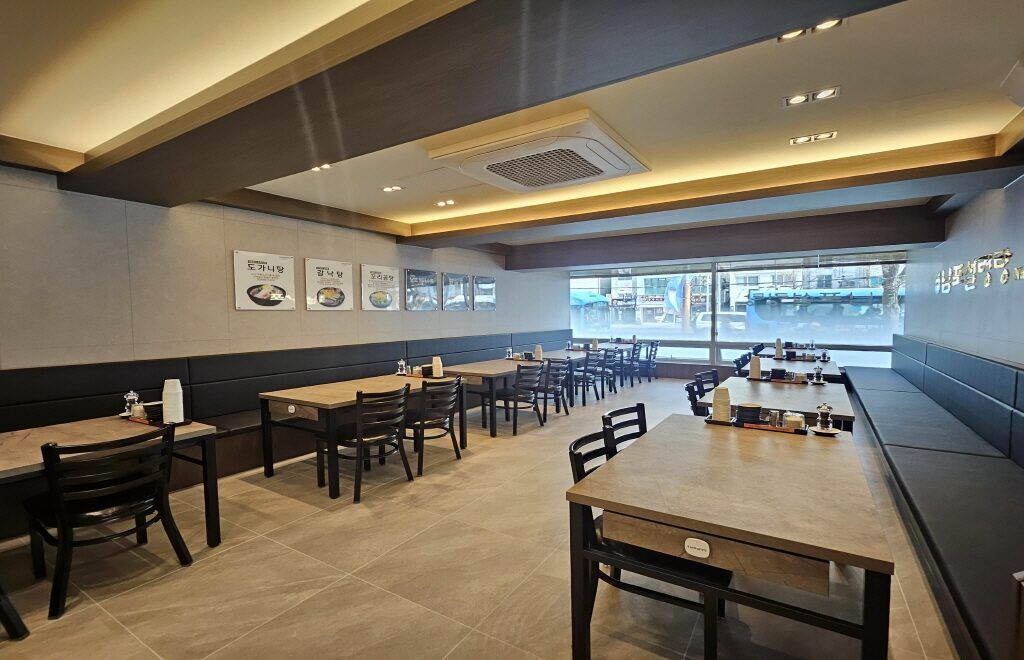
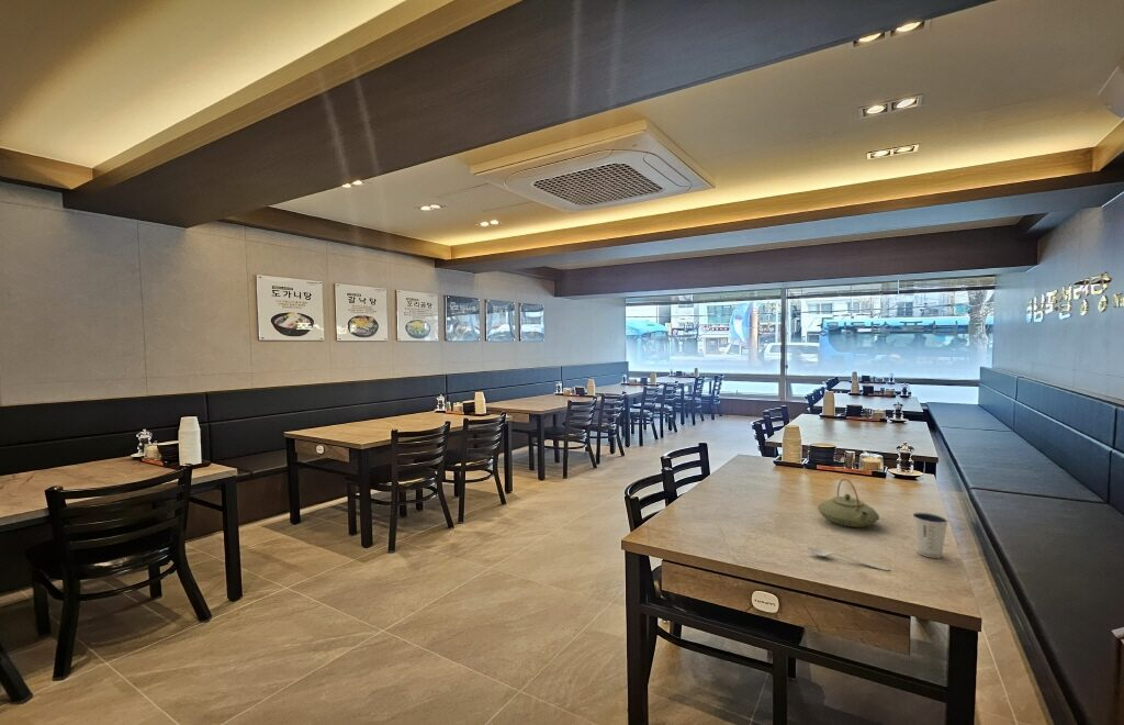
+ dixie cup [911,511,949,559]
+ teapot [817,478,880,528]
+ spoon [807,546,891,571]
